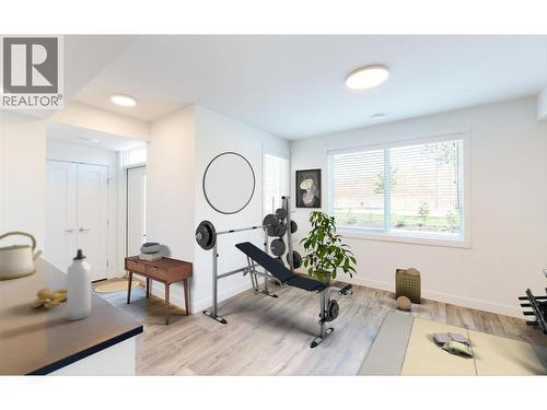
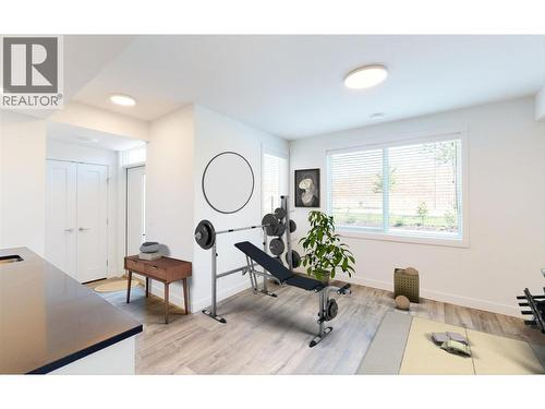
- banana [31,288,67,309]
- water bottle [66,248,92,321]
- kettle [0,231,45,281]
